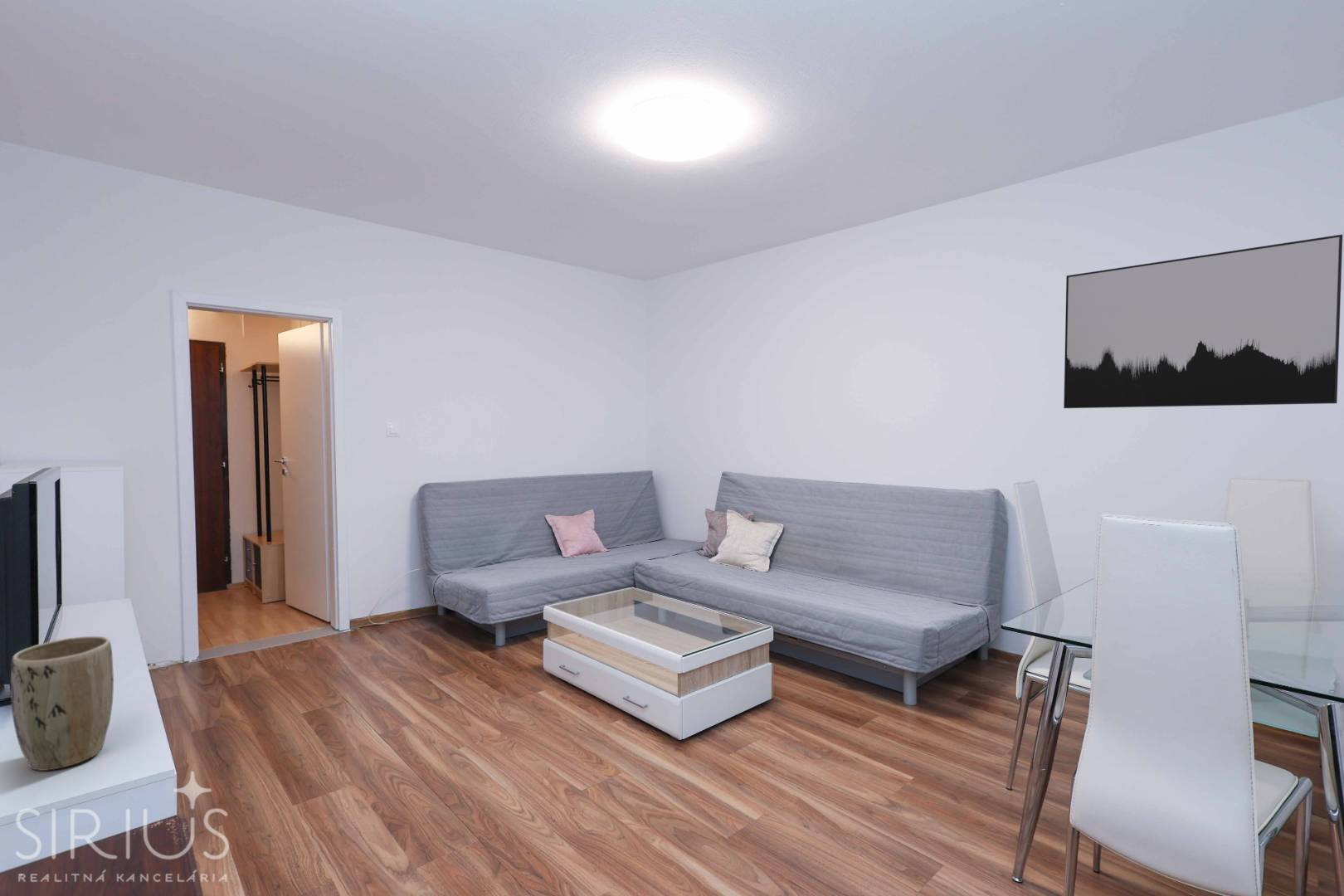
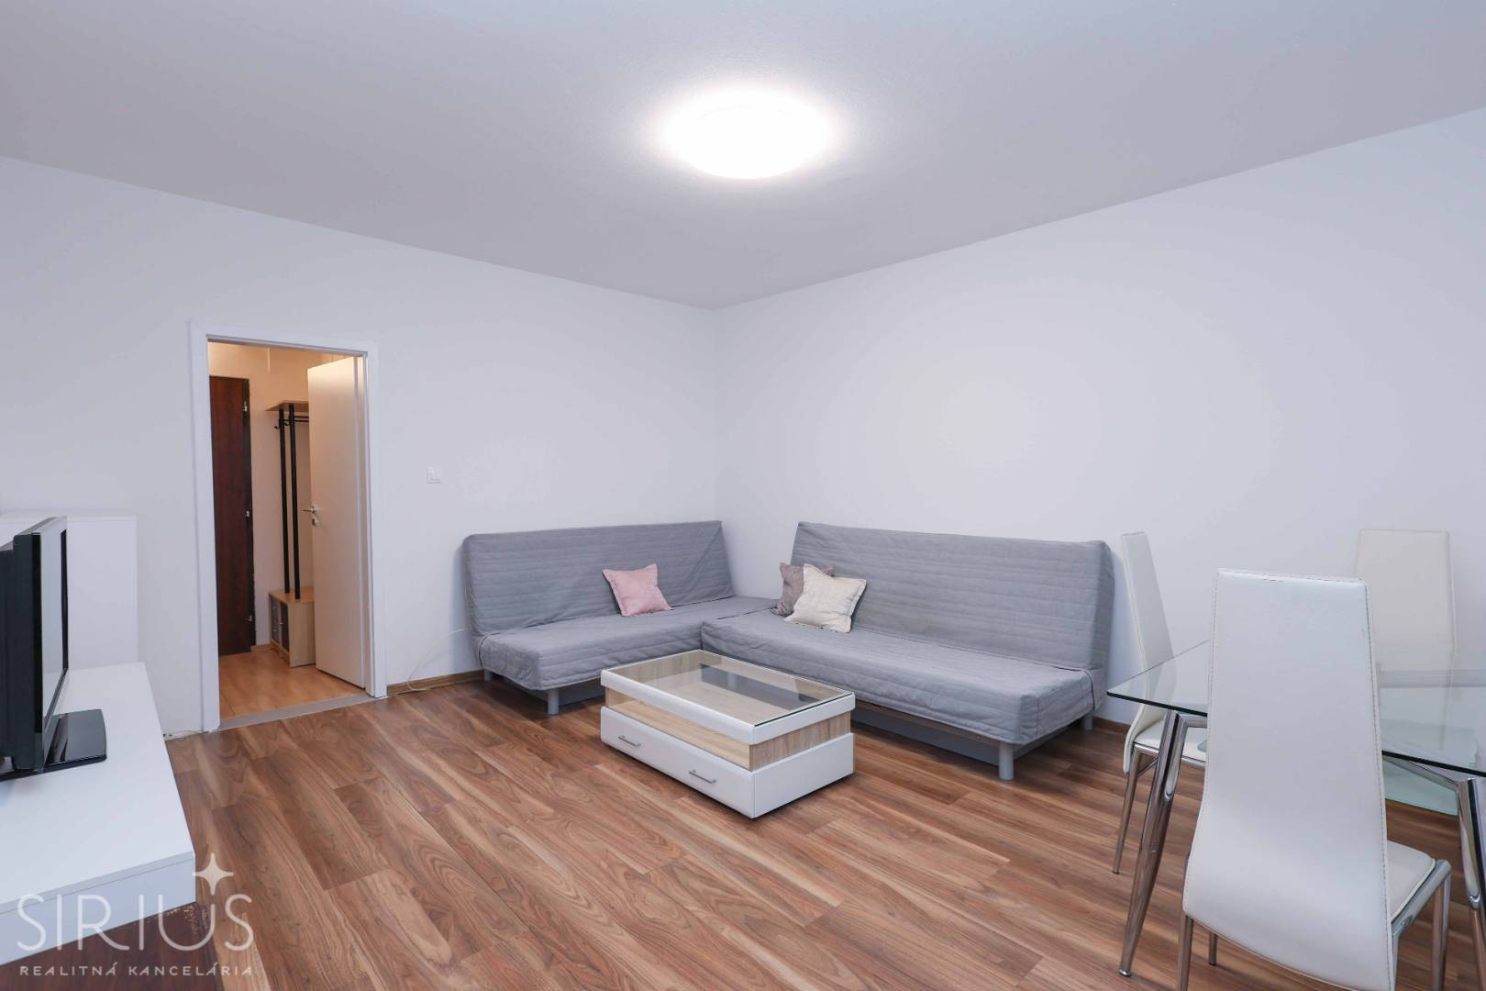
- wall art [1063,234,1343,409]
- plant pot [10,635,114,772]
